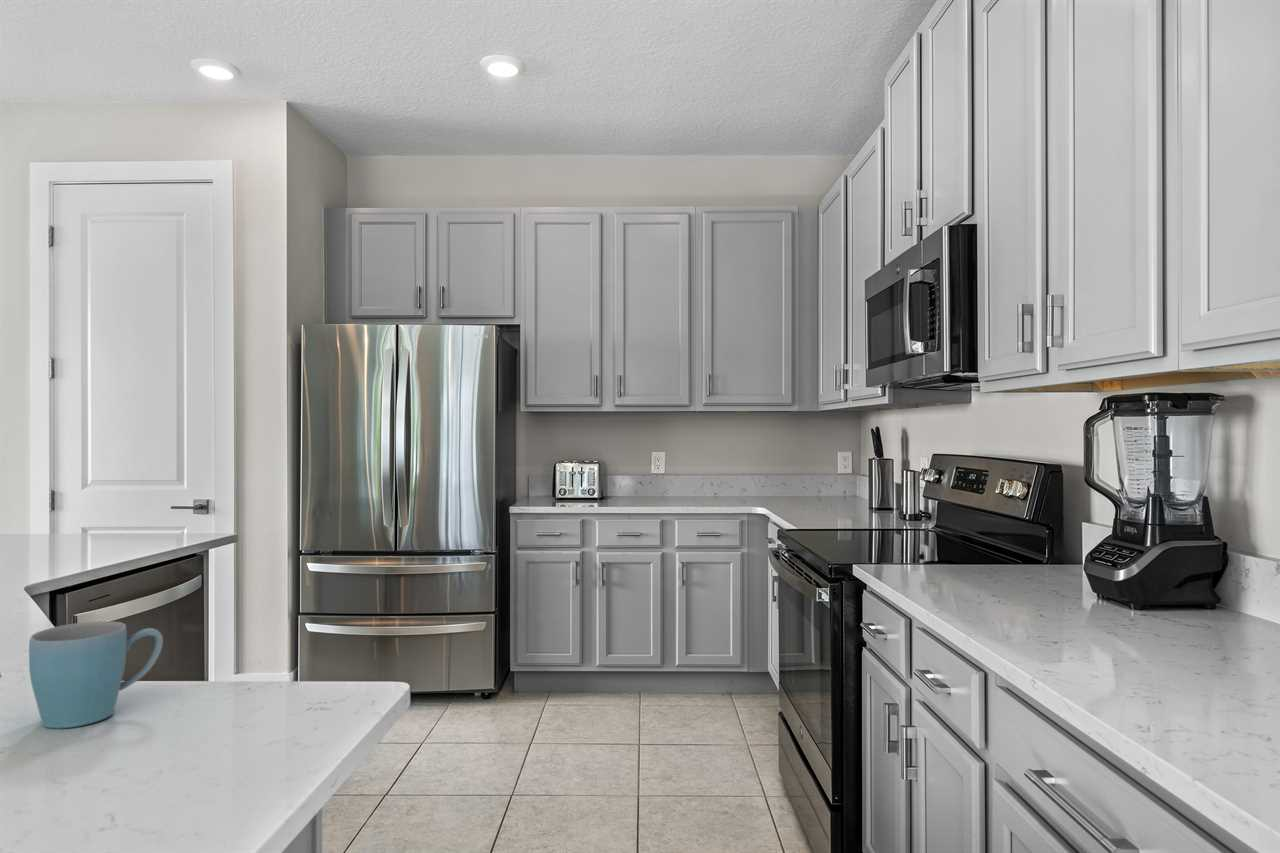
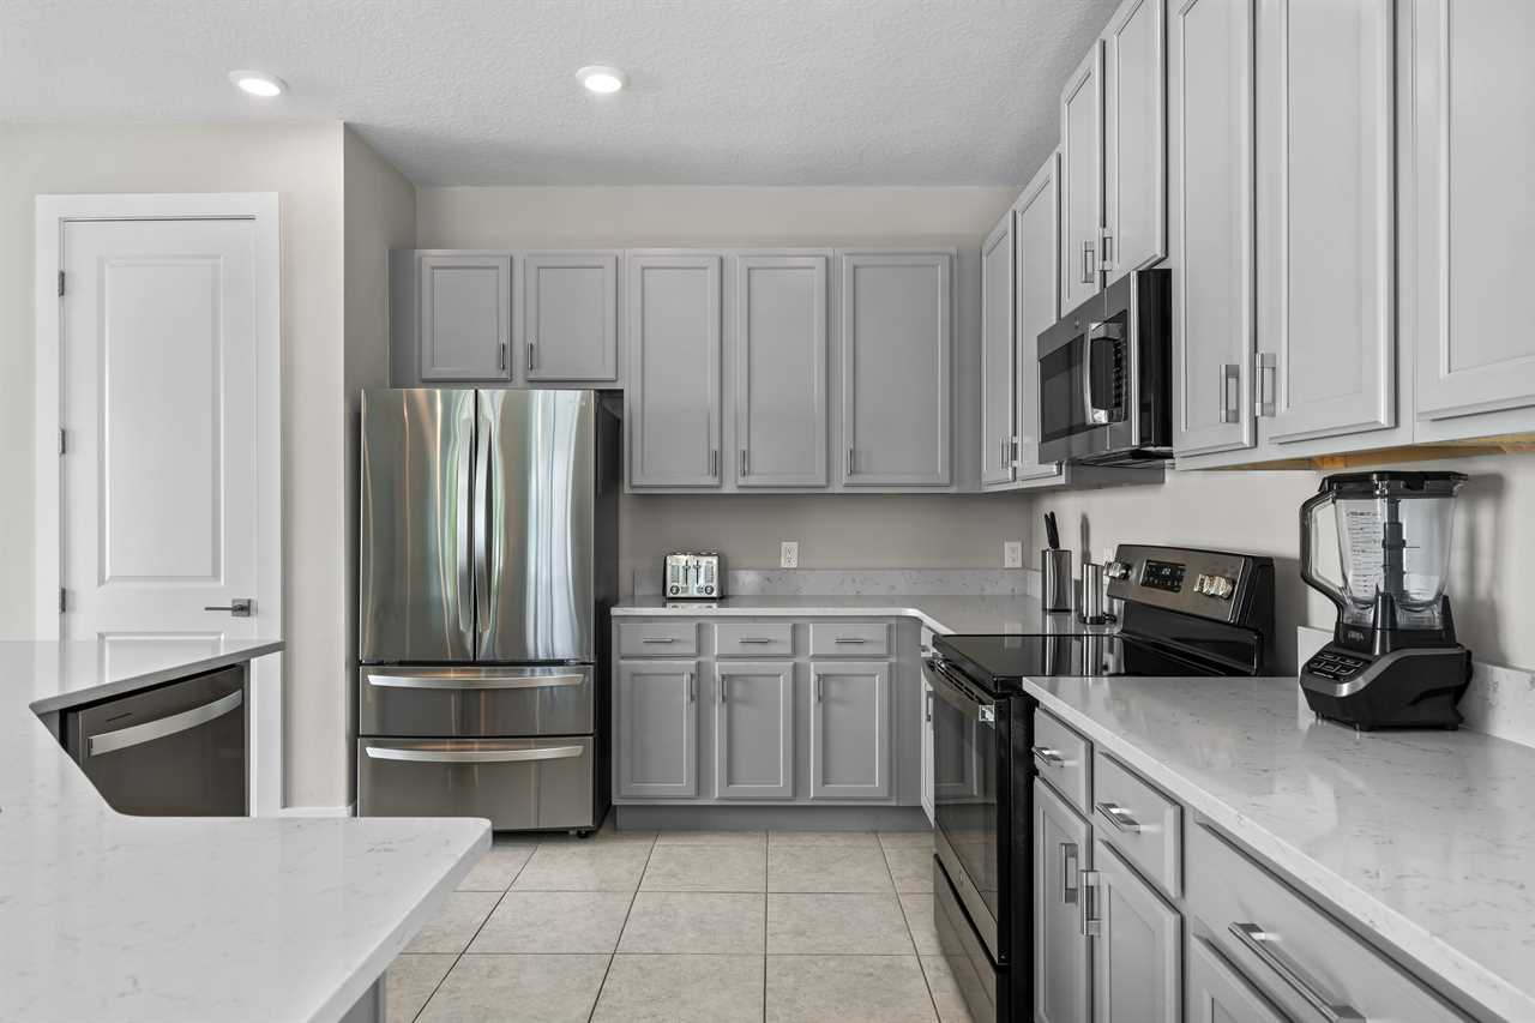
- mug [28,620,164,730]
